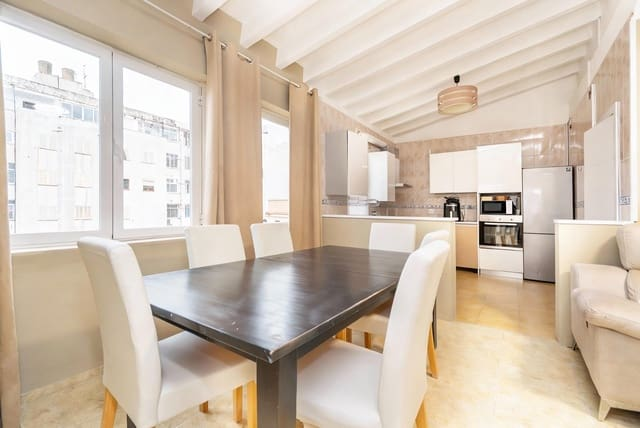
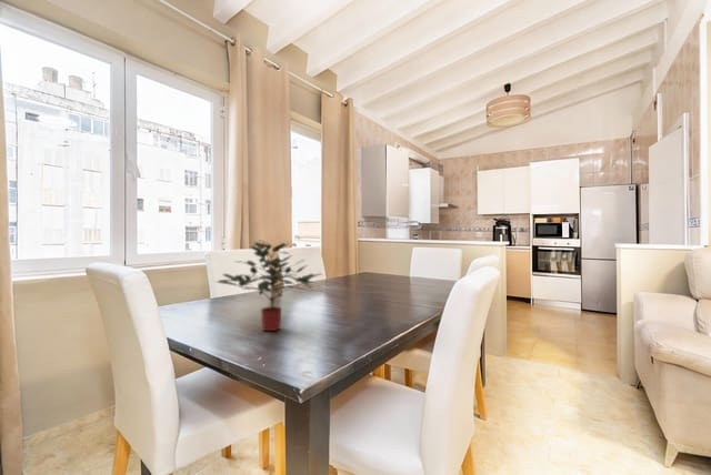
+ potted plant [216,240,323,332]
